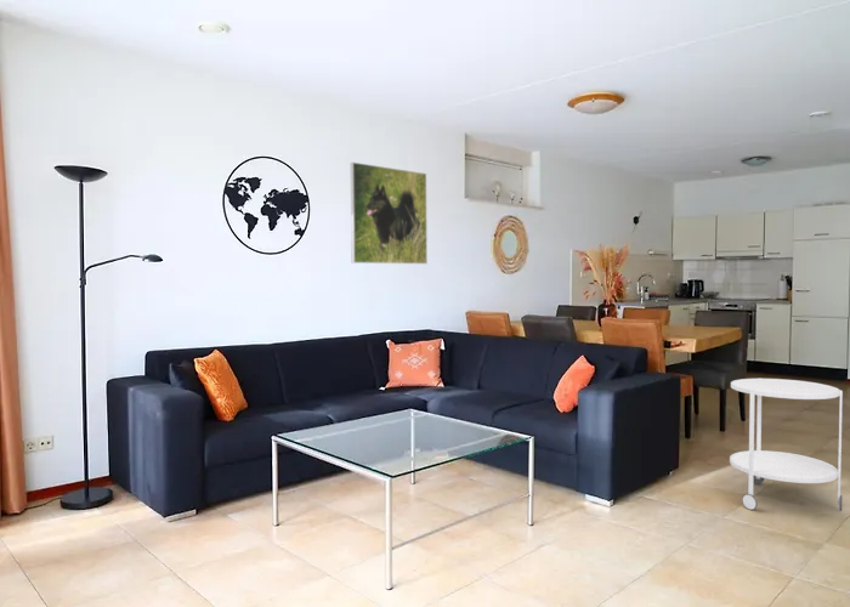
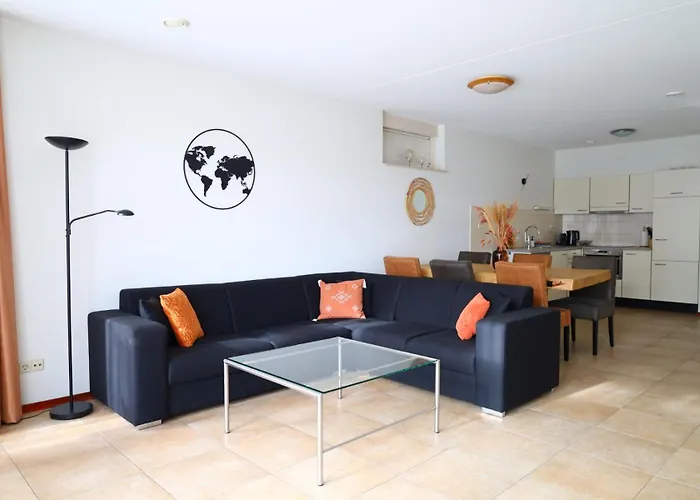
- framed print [350,161,429,265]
- side table [729,378,844,512]
